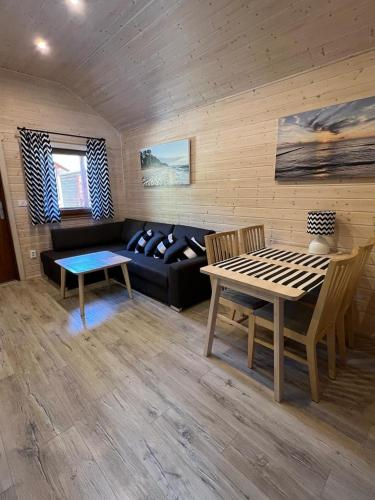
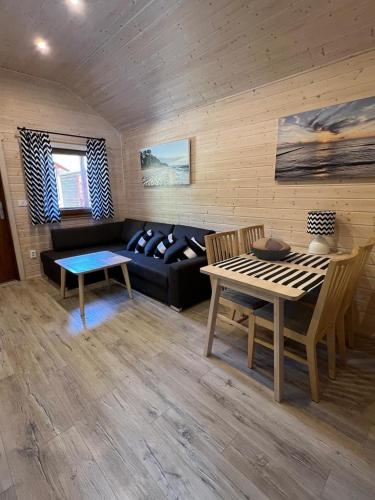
+ decorative bowl [249,237,292,261]
